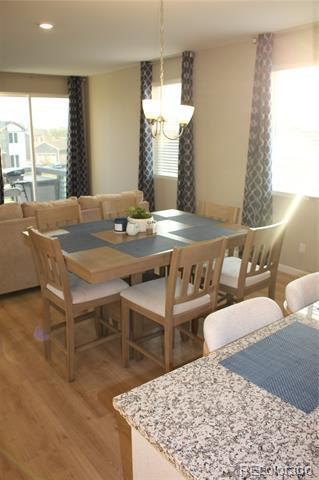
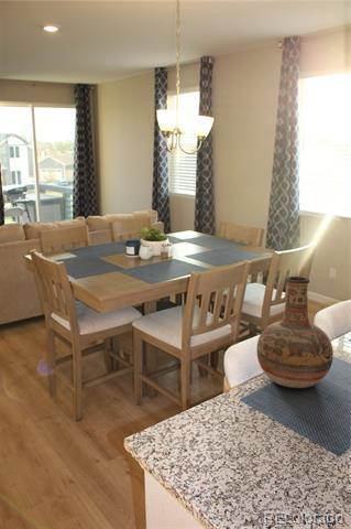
+ vase [255,276,334,389]
